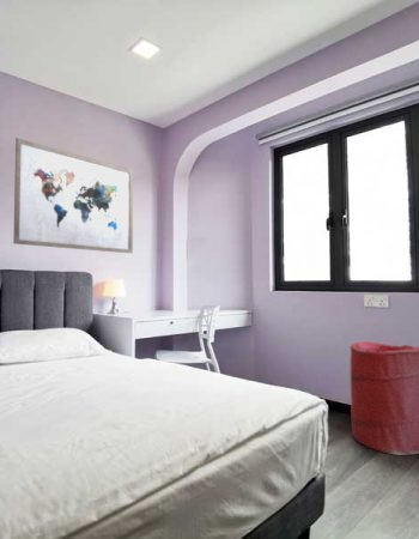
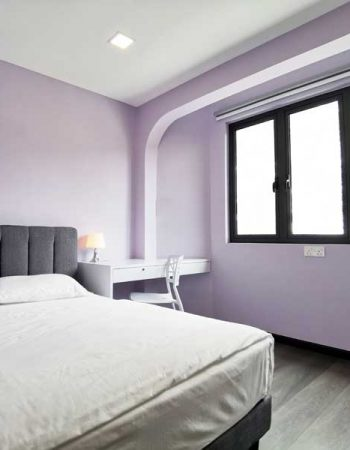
- wall art [12,137,134,254]
- laundry hamper [350,340,419,456]
